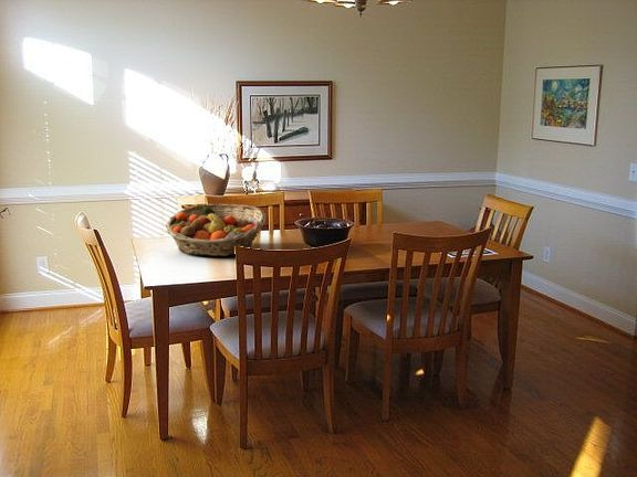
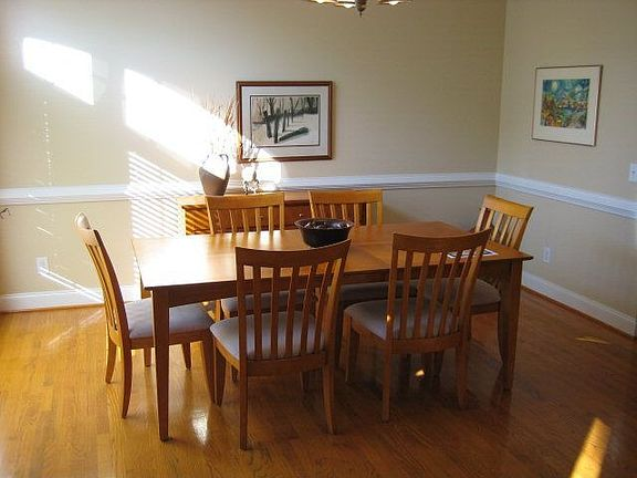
- fruit basket [165,203,267,257]
